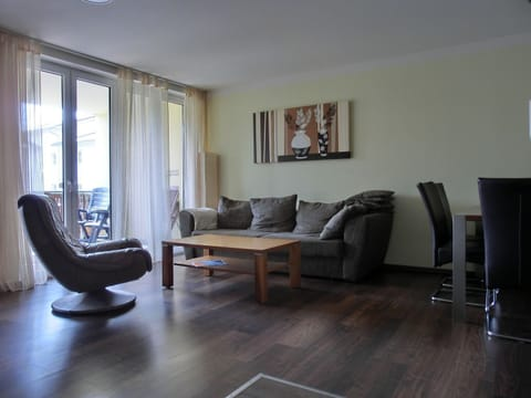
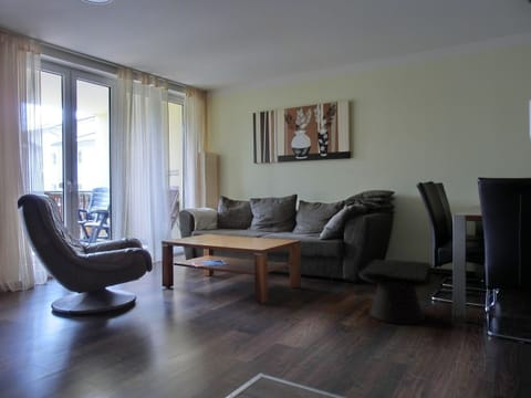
+ side table [357,258,437,325]
